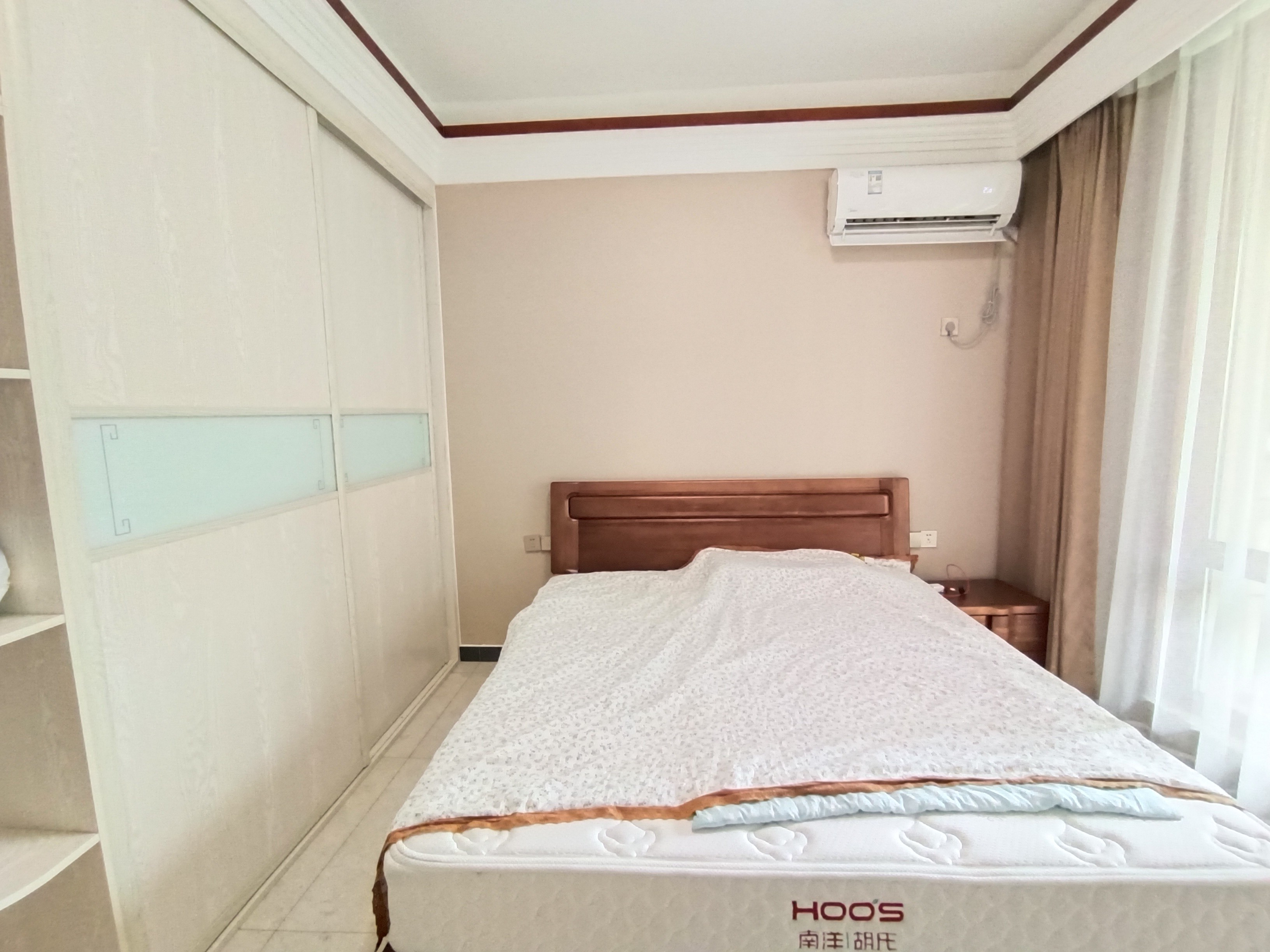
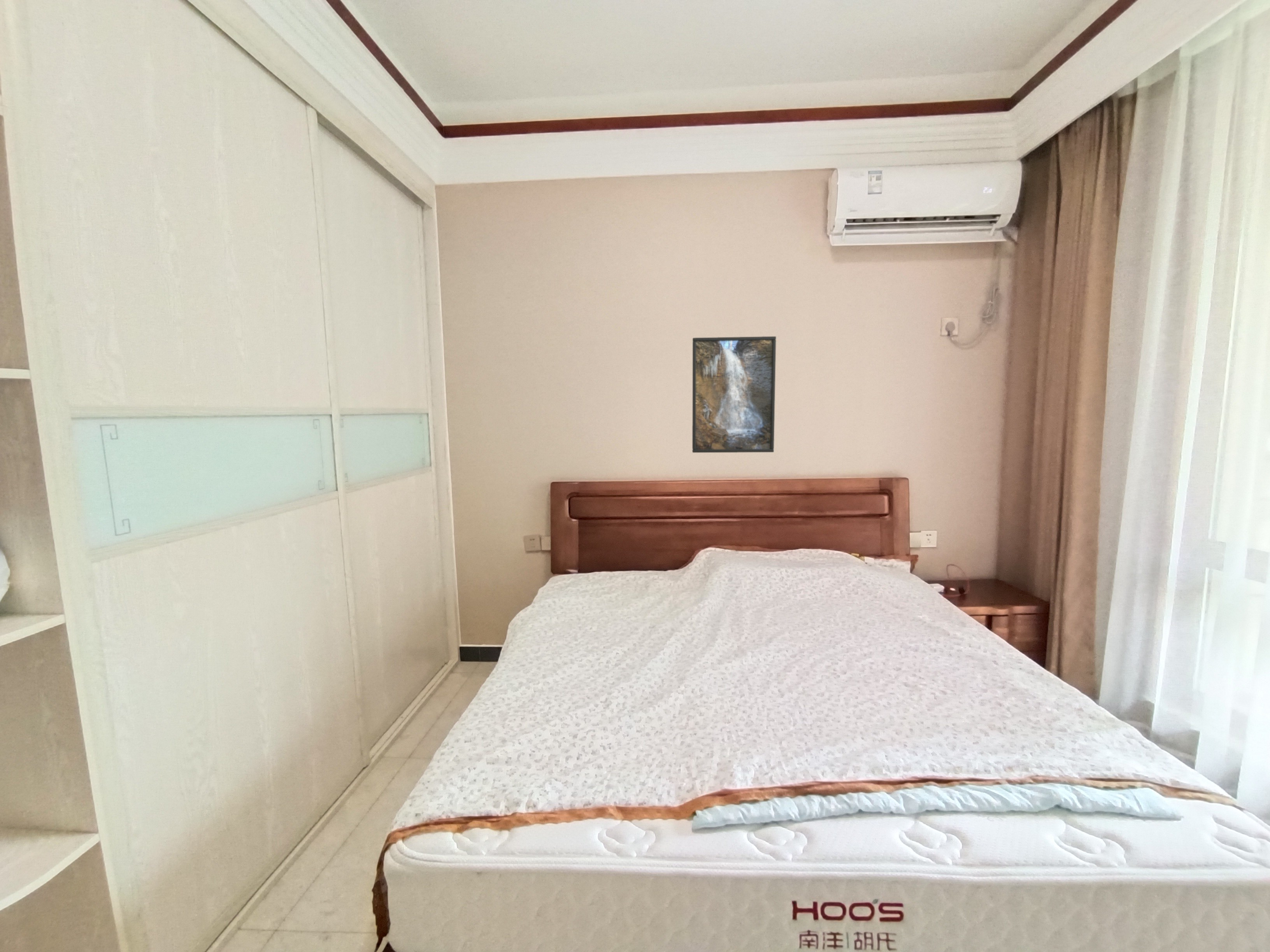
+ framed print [692,336,777,453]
